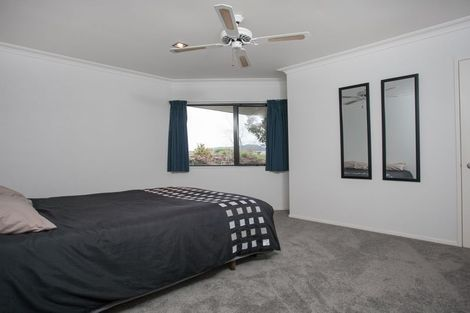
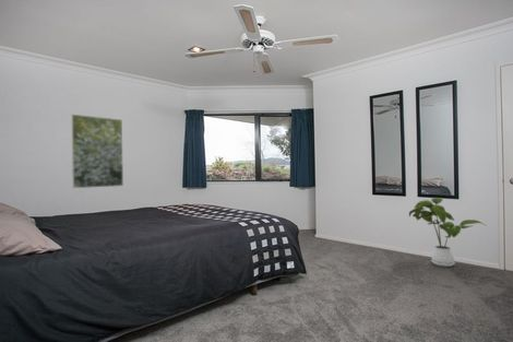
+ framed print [71,114,124,189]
+ house plant [408,197,488,268]
